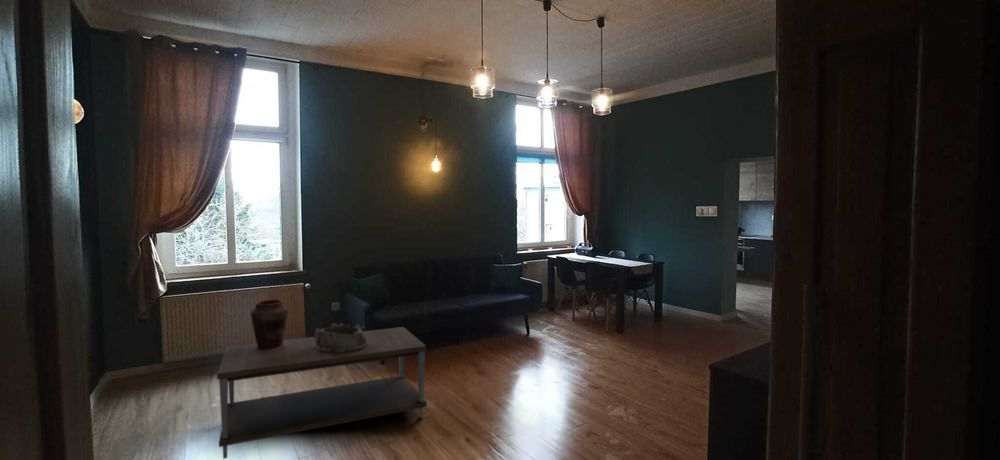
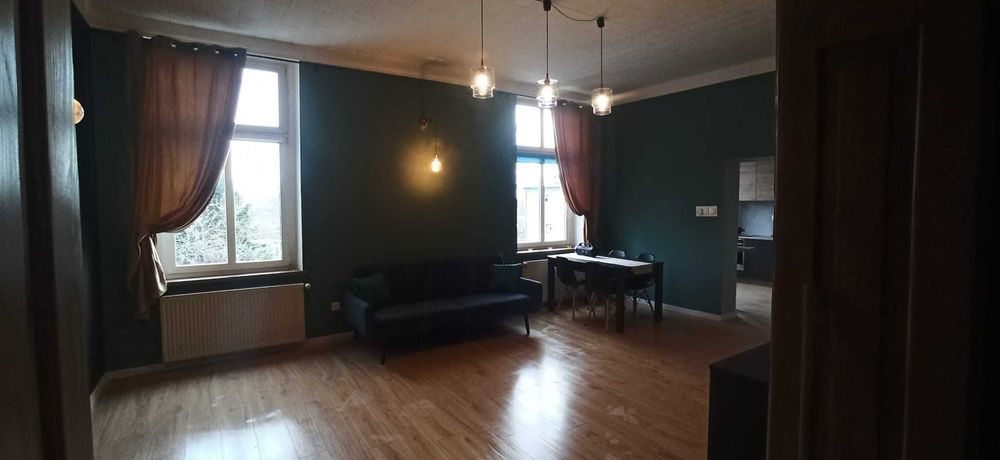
- vase [250,299,289,349]
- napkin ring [313,322,367,352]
- coffee table [216,326,428,460]
